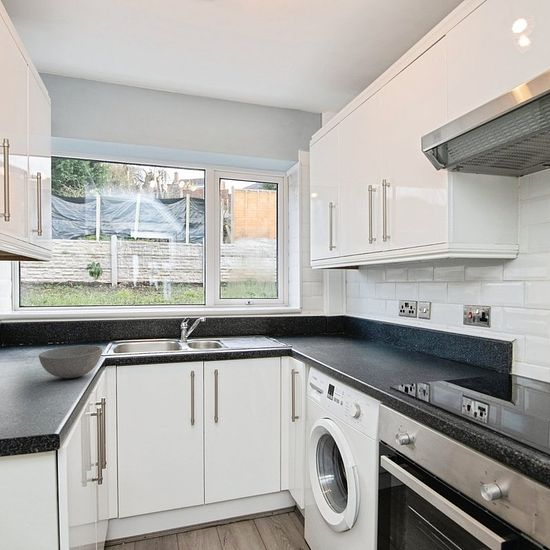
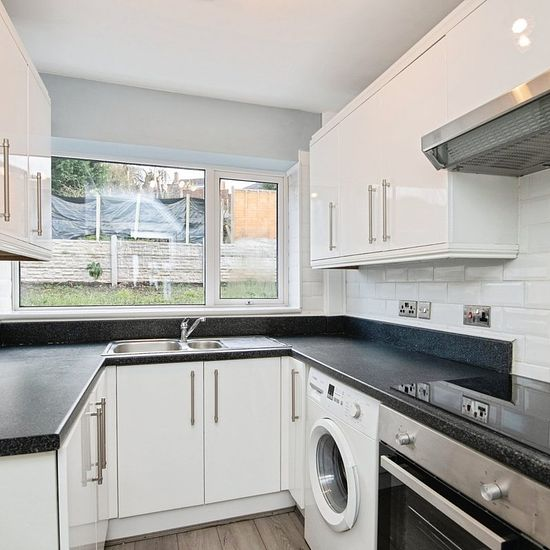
- bowl [38,344,103,379]
